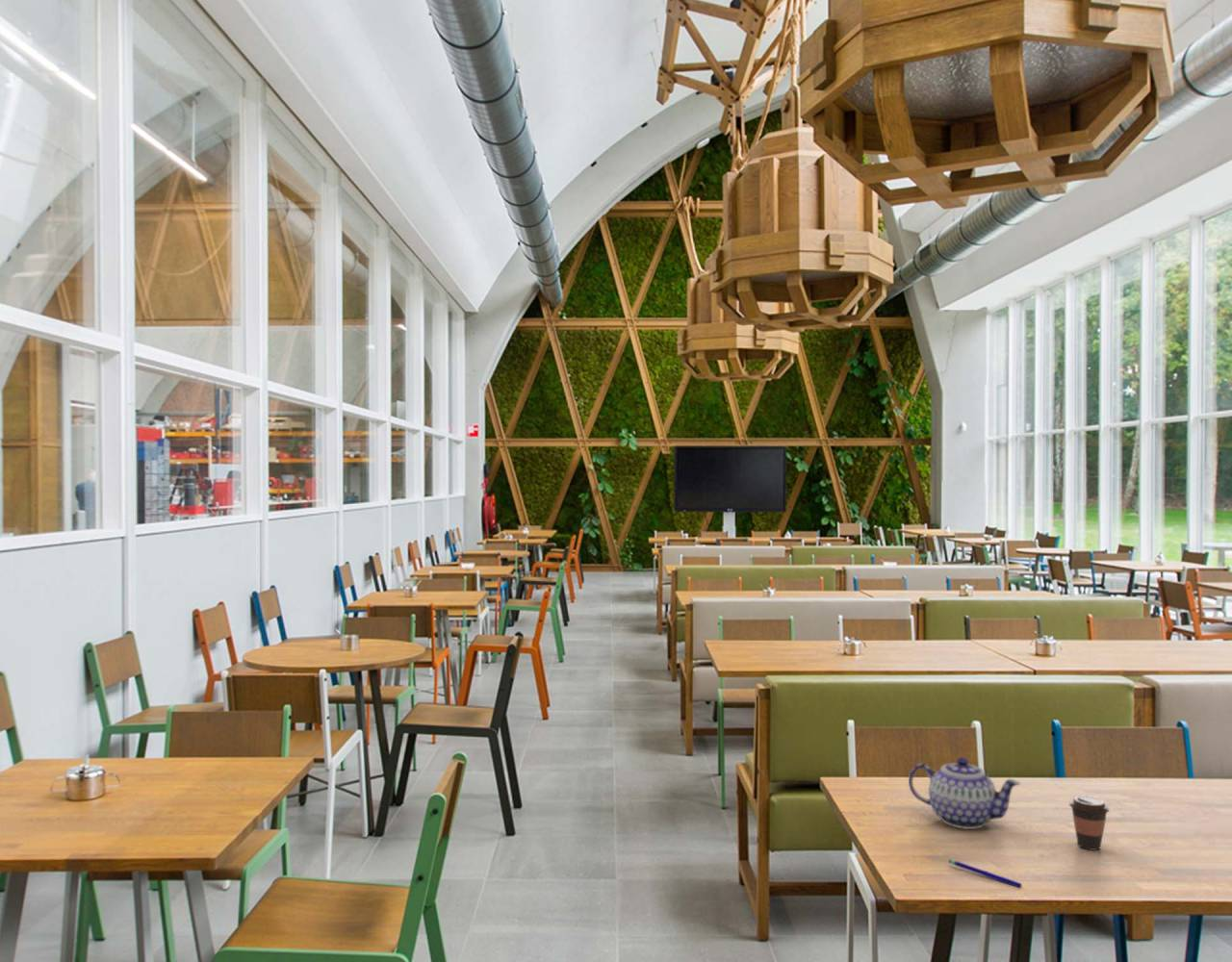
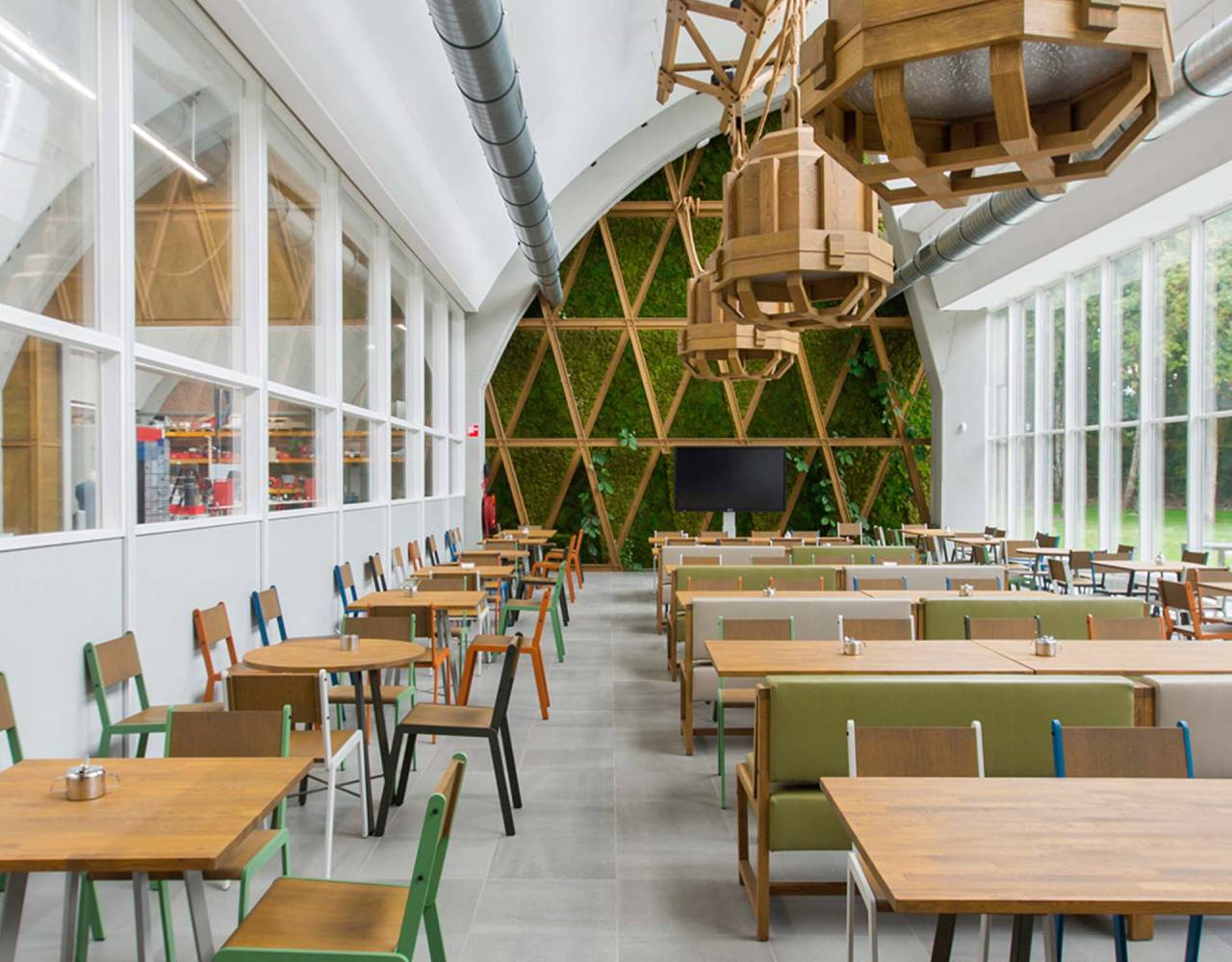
- coffee cup [1068,795,1111,851]
- teapot [908,756,1021,830]
- pen [948,859,1023,889]
